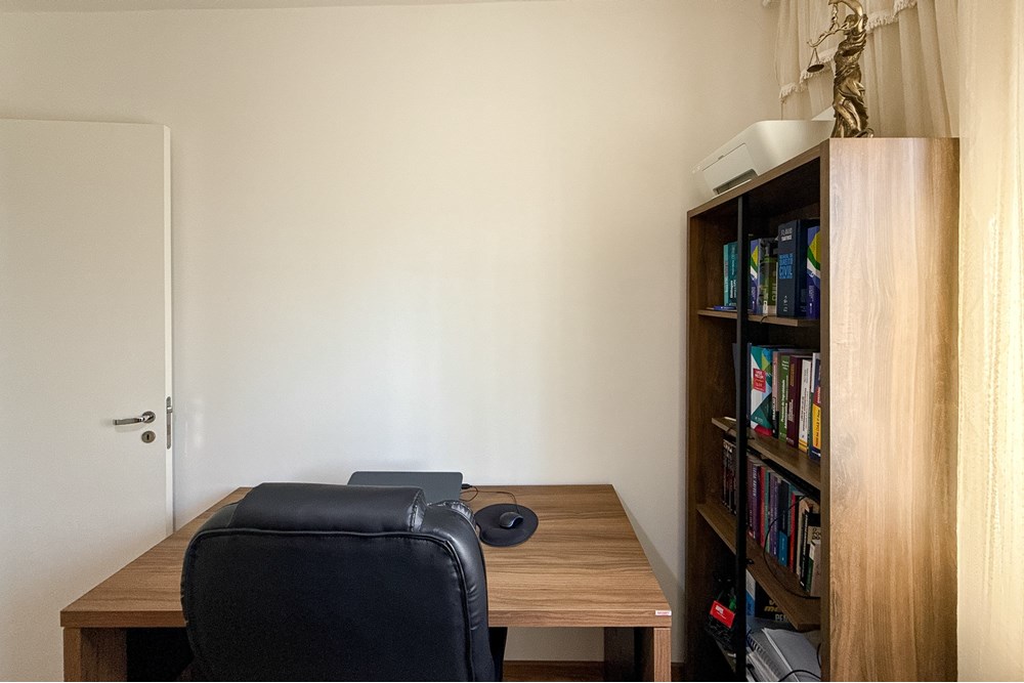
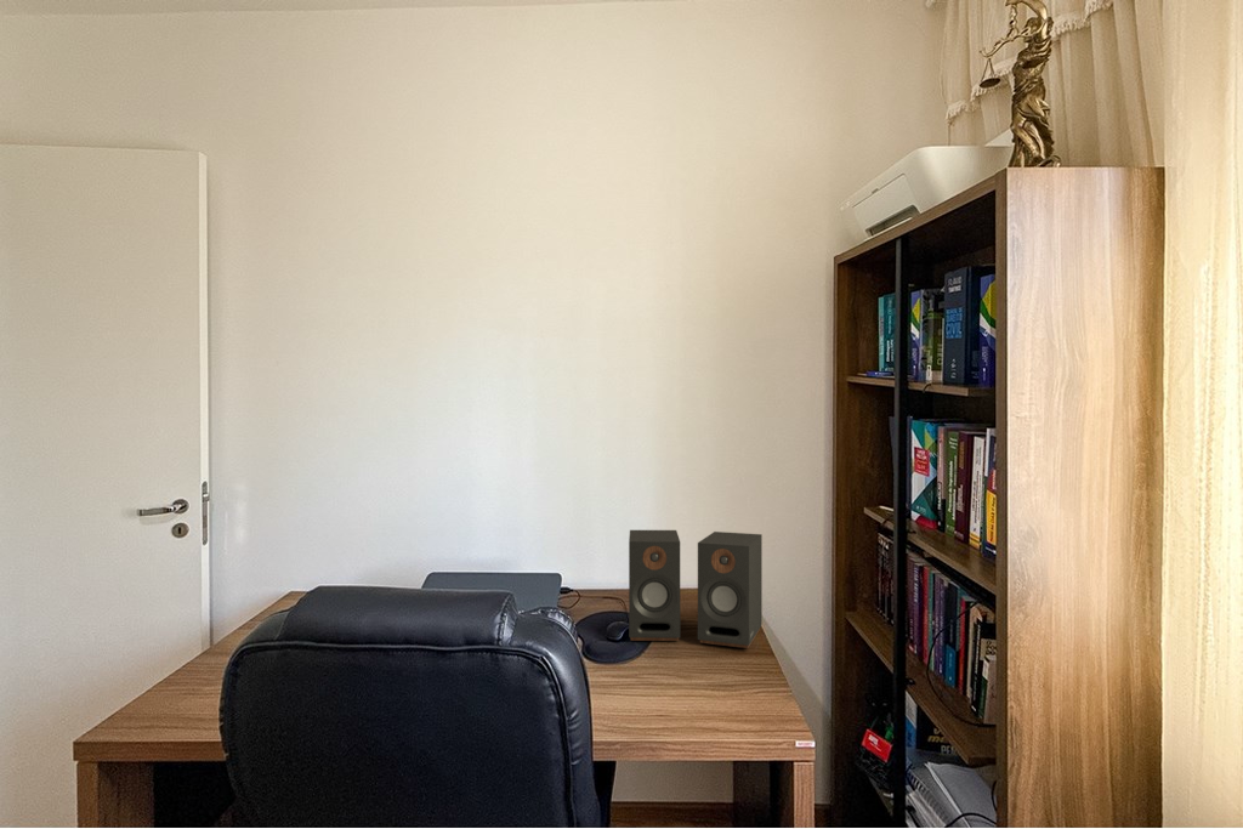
+ speaker [628,529,764,649]
